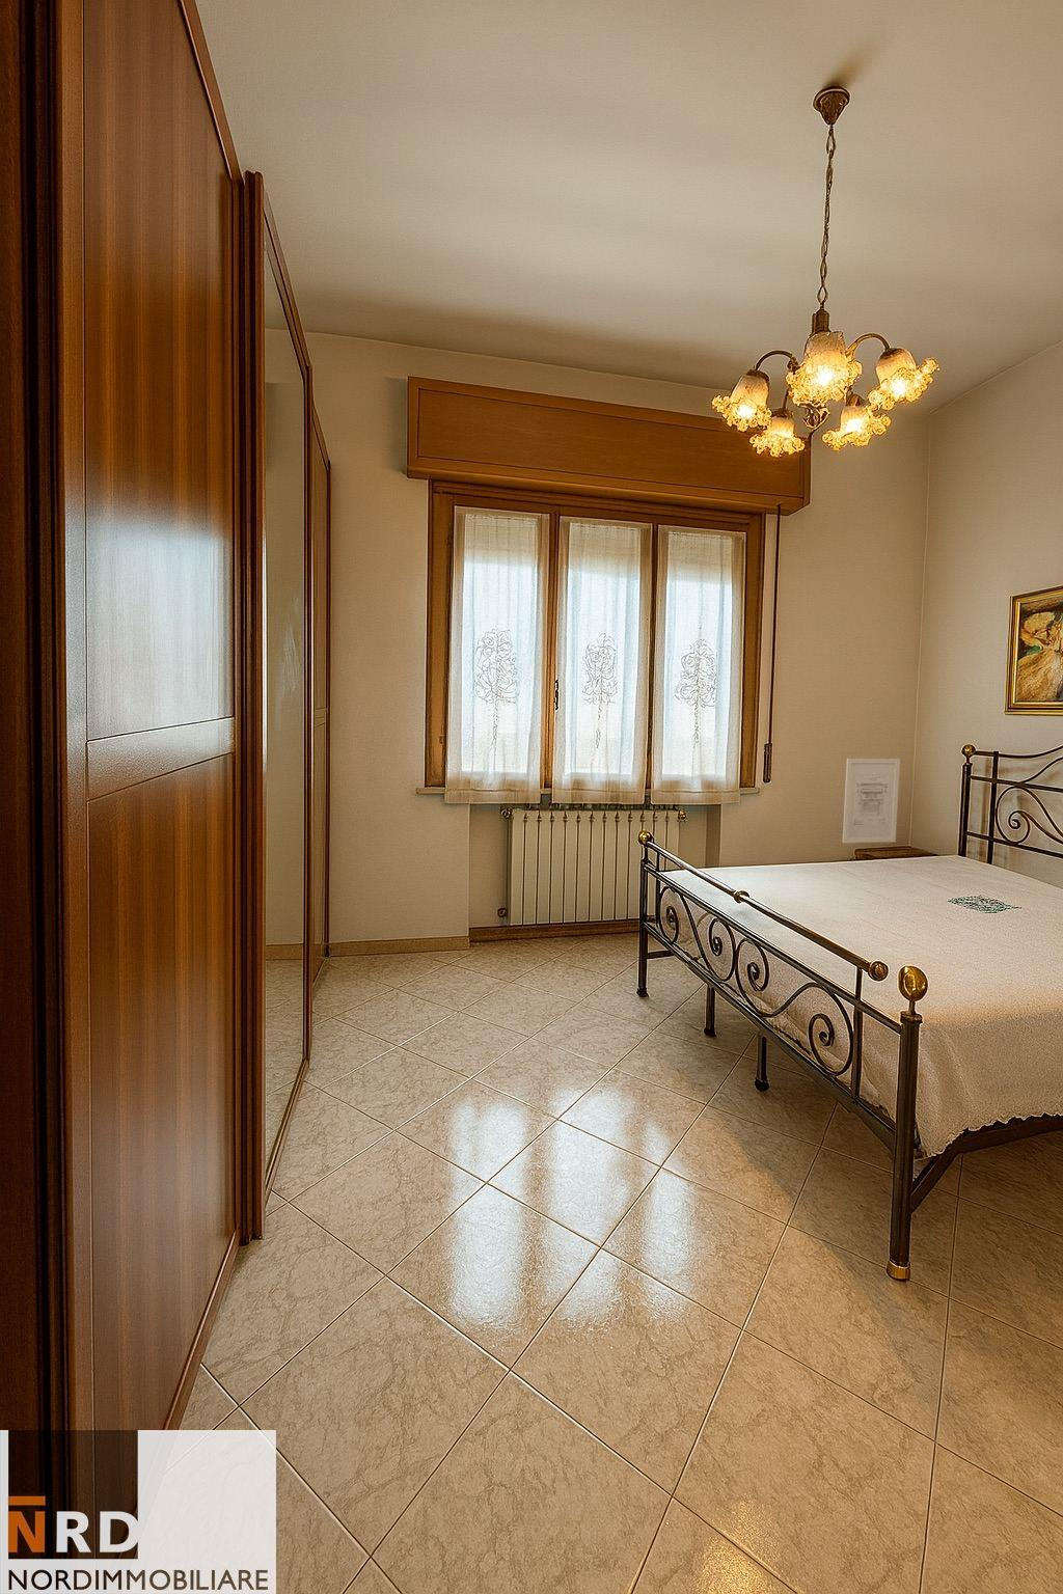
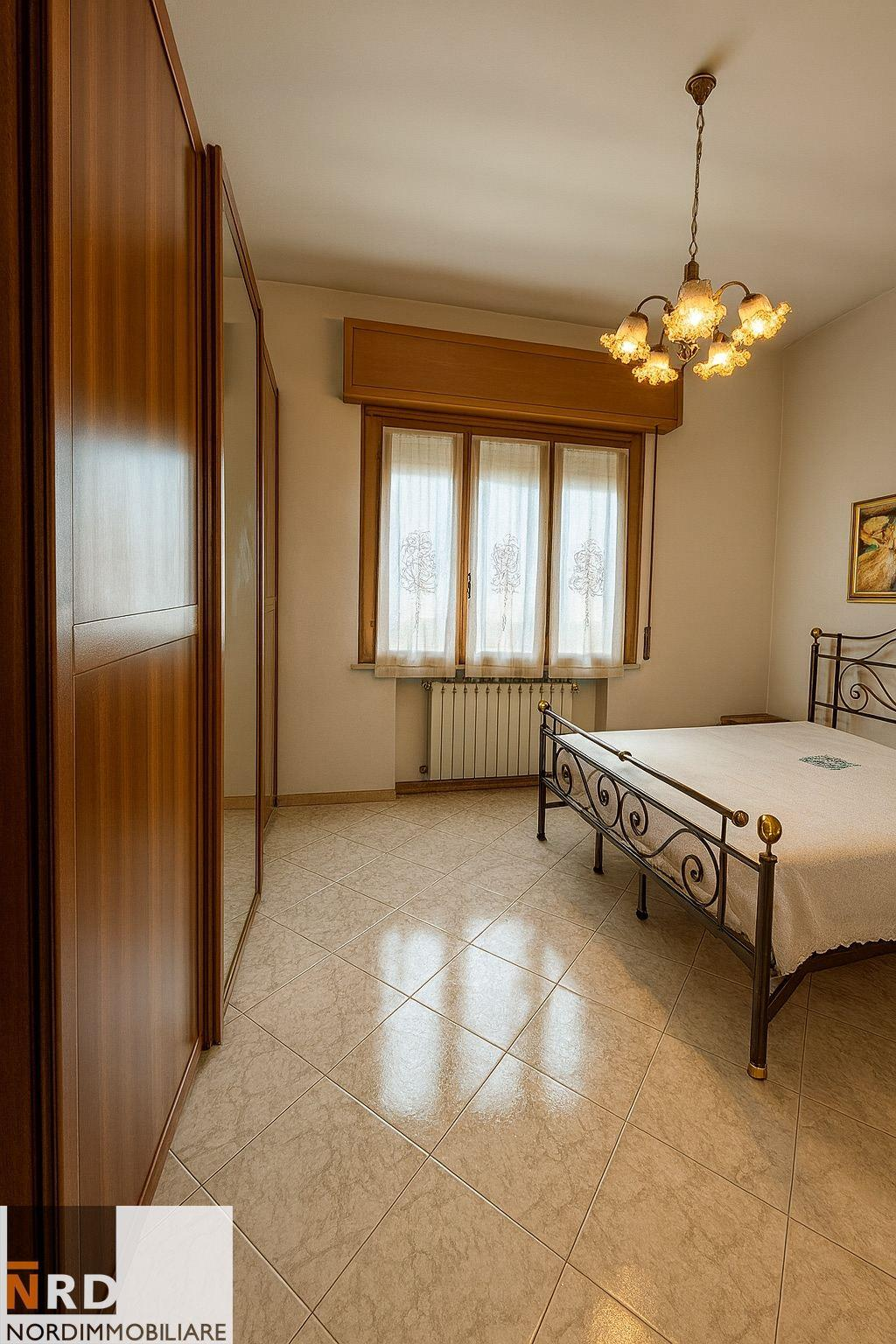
- wall art [842,758,902,843]
